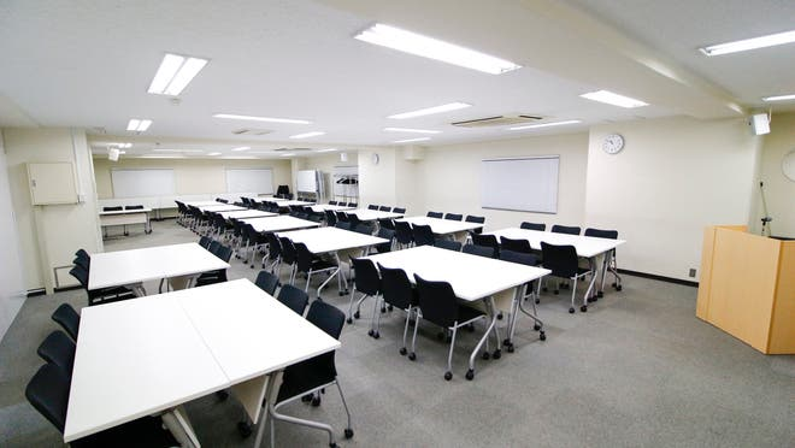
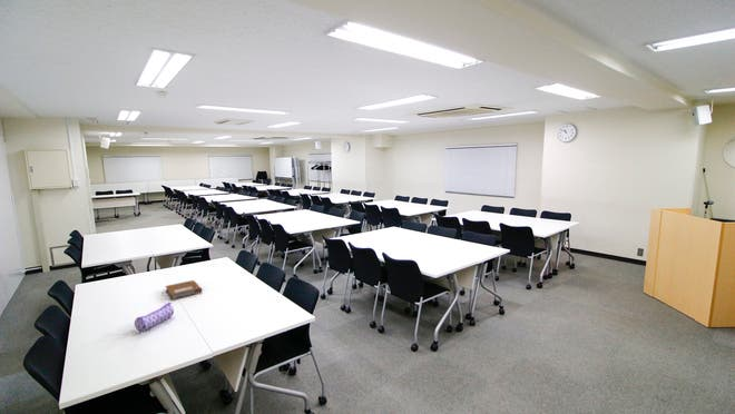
+ pencil case [134,302,175,333]
+ notebook [165,279,204,300]
